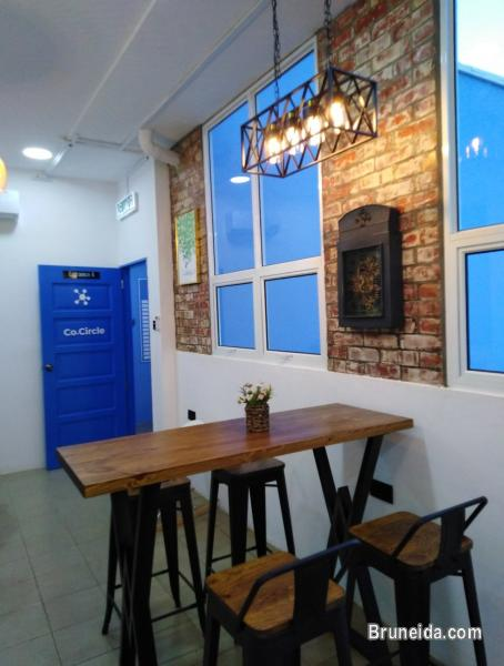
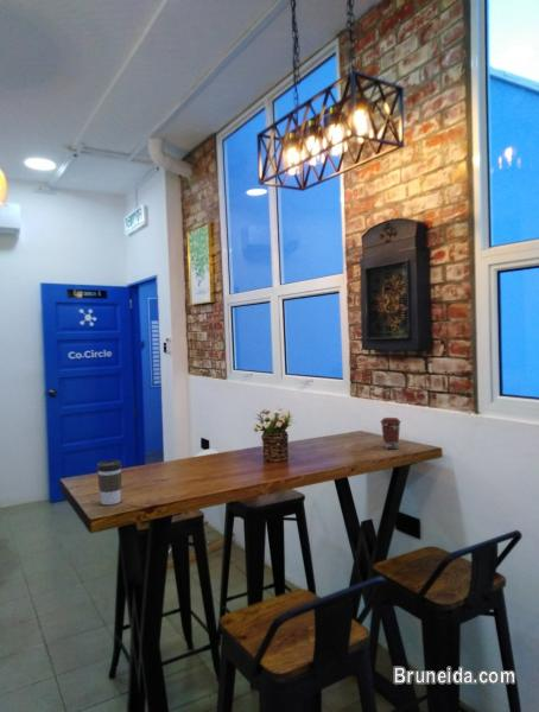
+ coffee cup [379,417,402,450]
+ coffee cup [95,459,123,506]
